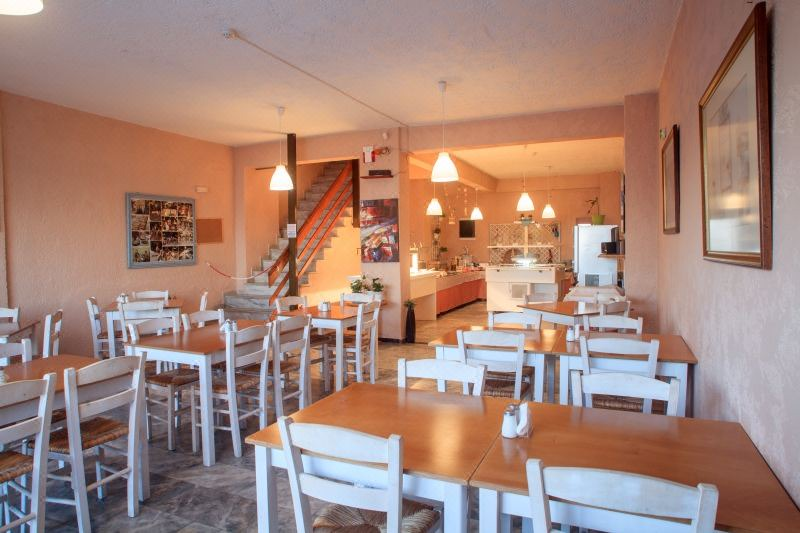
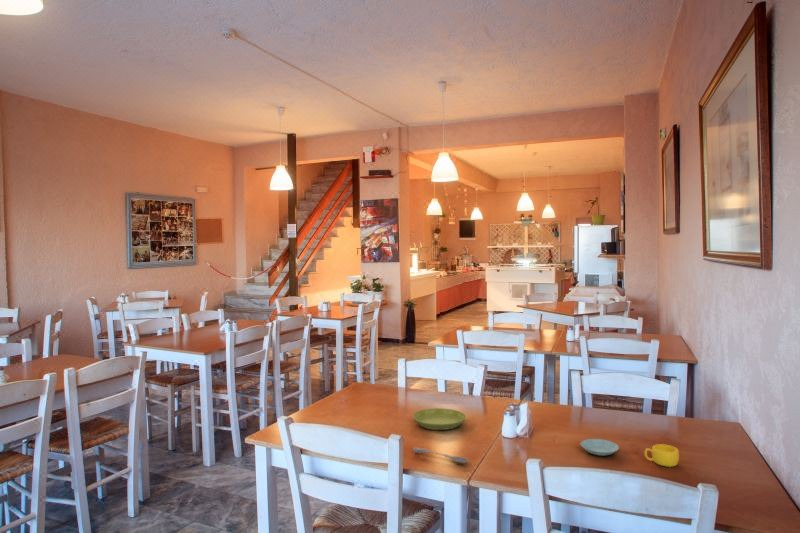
+ cup [643,443,680,468]
+ soupspoon [412,446,470,464]
+ saucer [412,407,467,431]
+ saucer [580,438,620,457]
